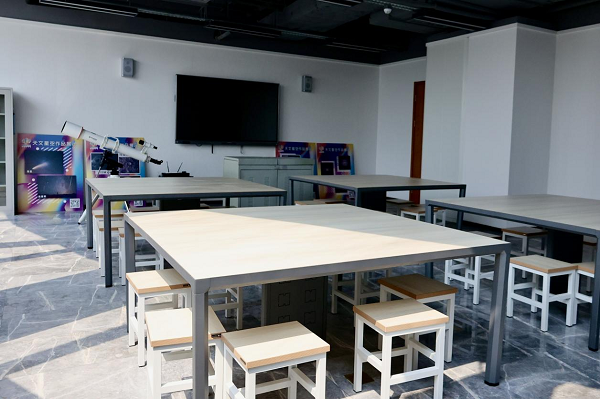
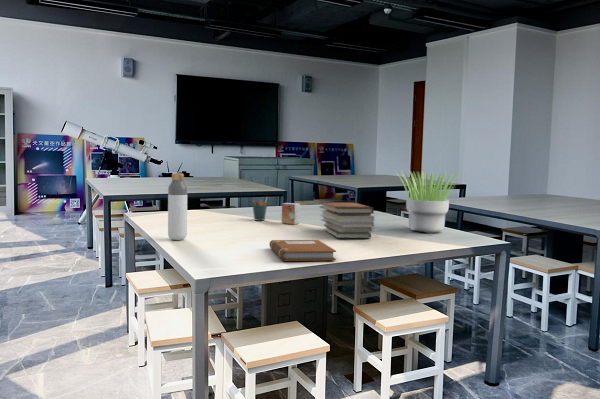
+ notebook [269,239,337,262]
+ book stack [319,201,376,239]
+ bottle [167,172,188,241]
+ small box [281,202,301,226]
+ pen holder [251,196,269,222]
+ potted plant [395,170,464,233]
